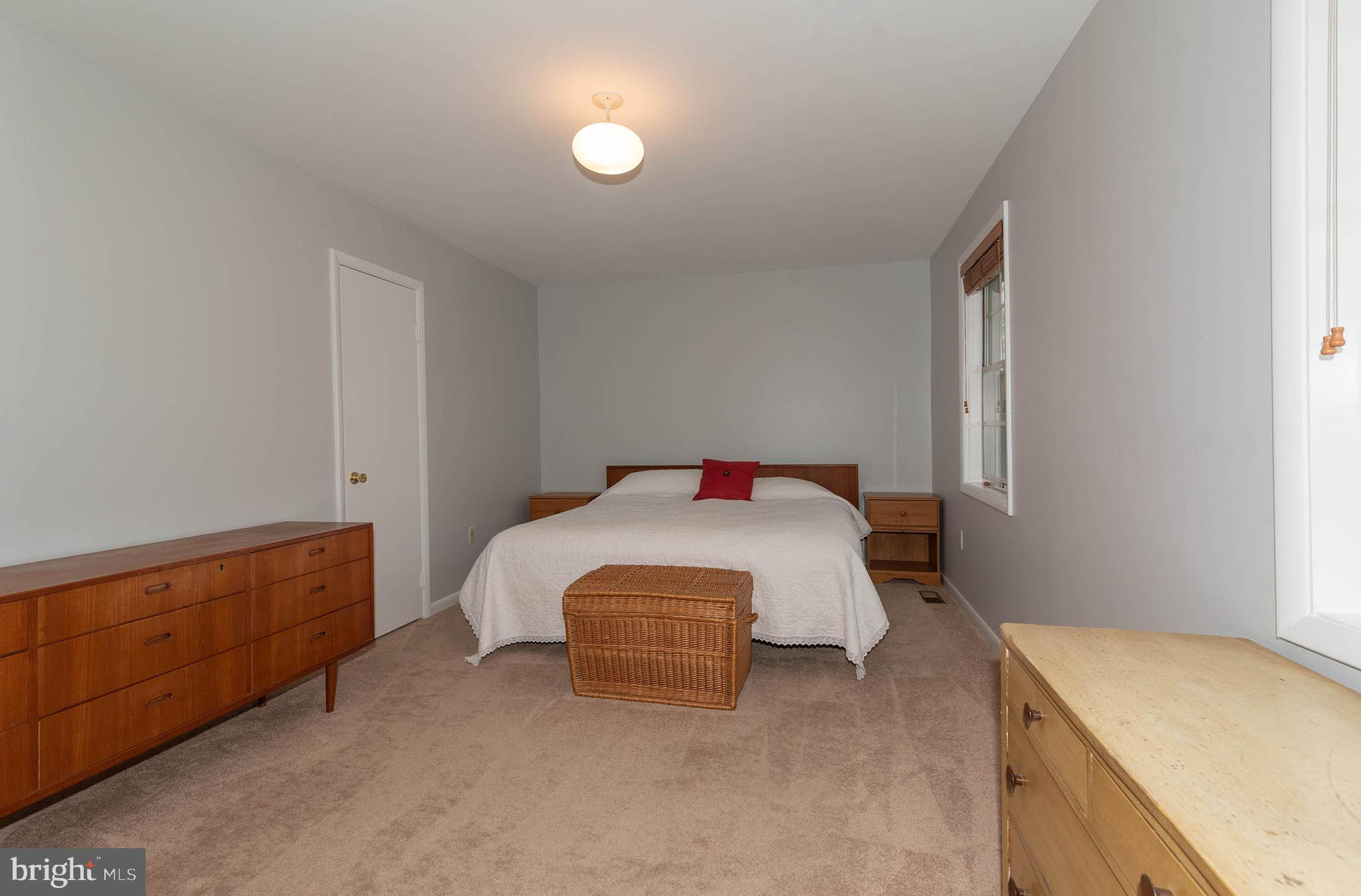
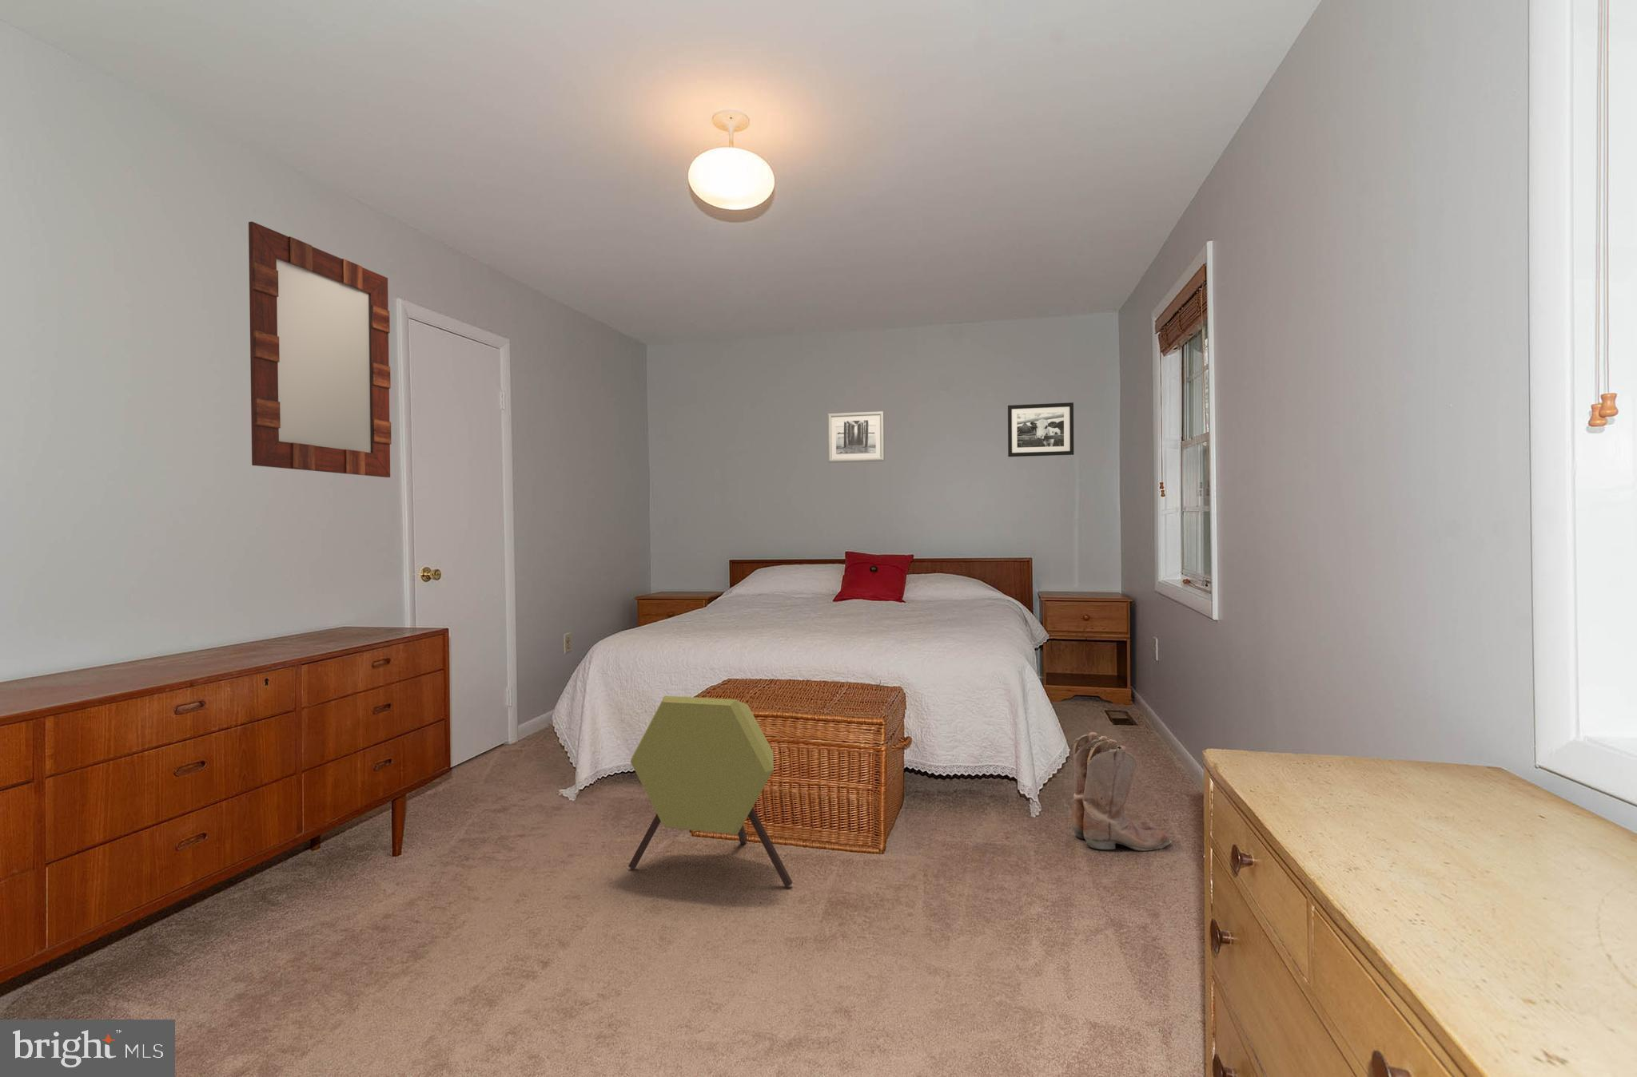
+ home mirror [248,221,392,478]
+ speaker [628,696,793,888]
+ boots [1070,731,1173,852]
+ picture frame [1007,401,1074,458]
+ wall art [826,410,885,463]
